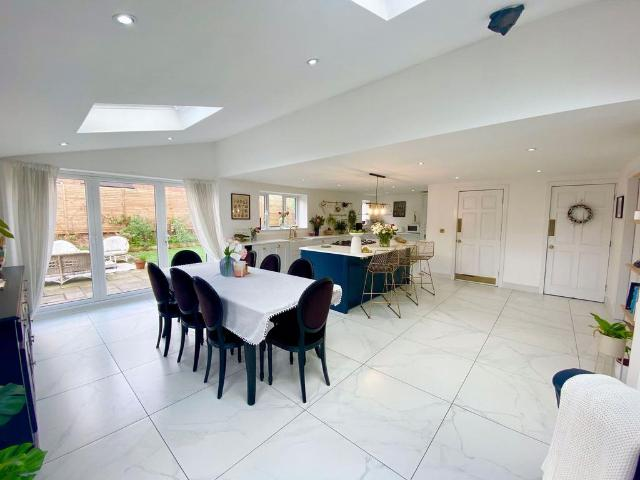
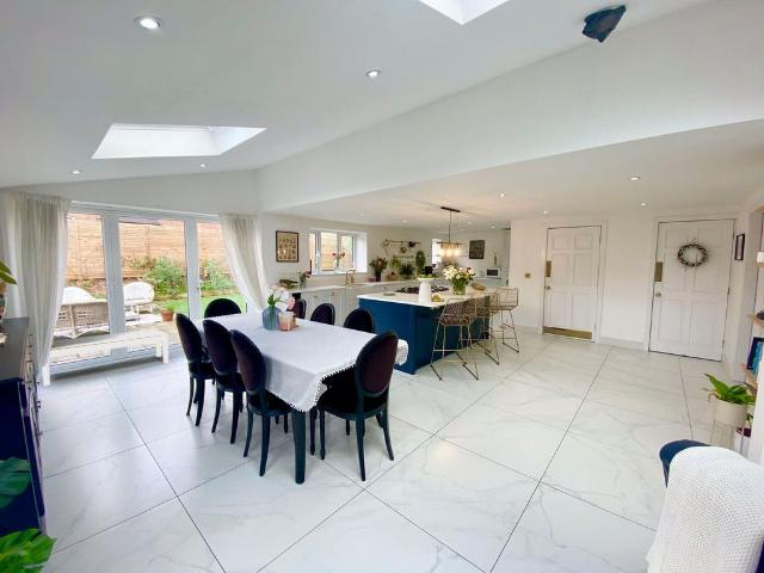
+ bench [41,328,170,387]
